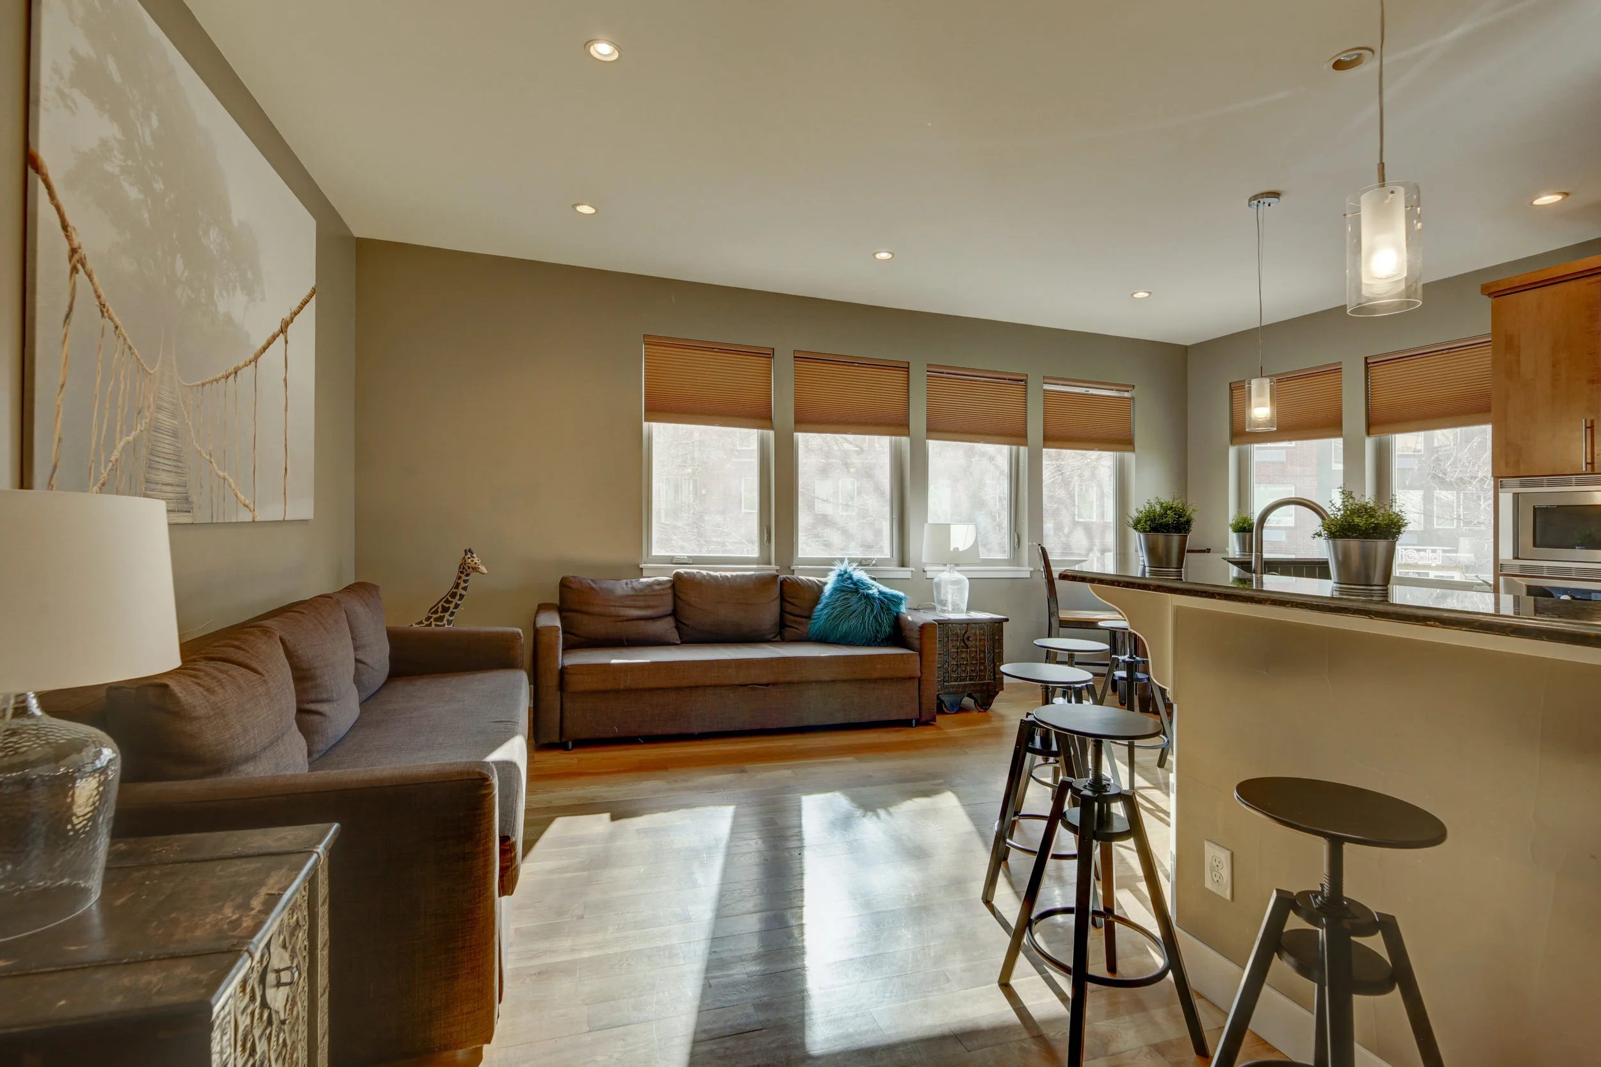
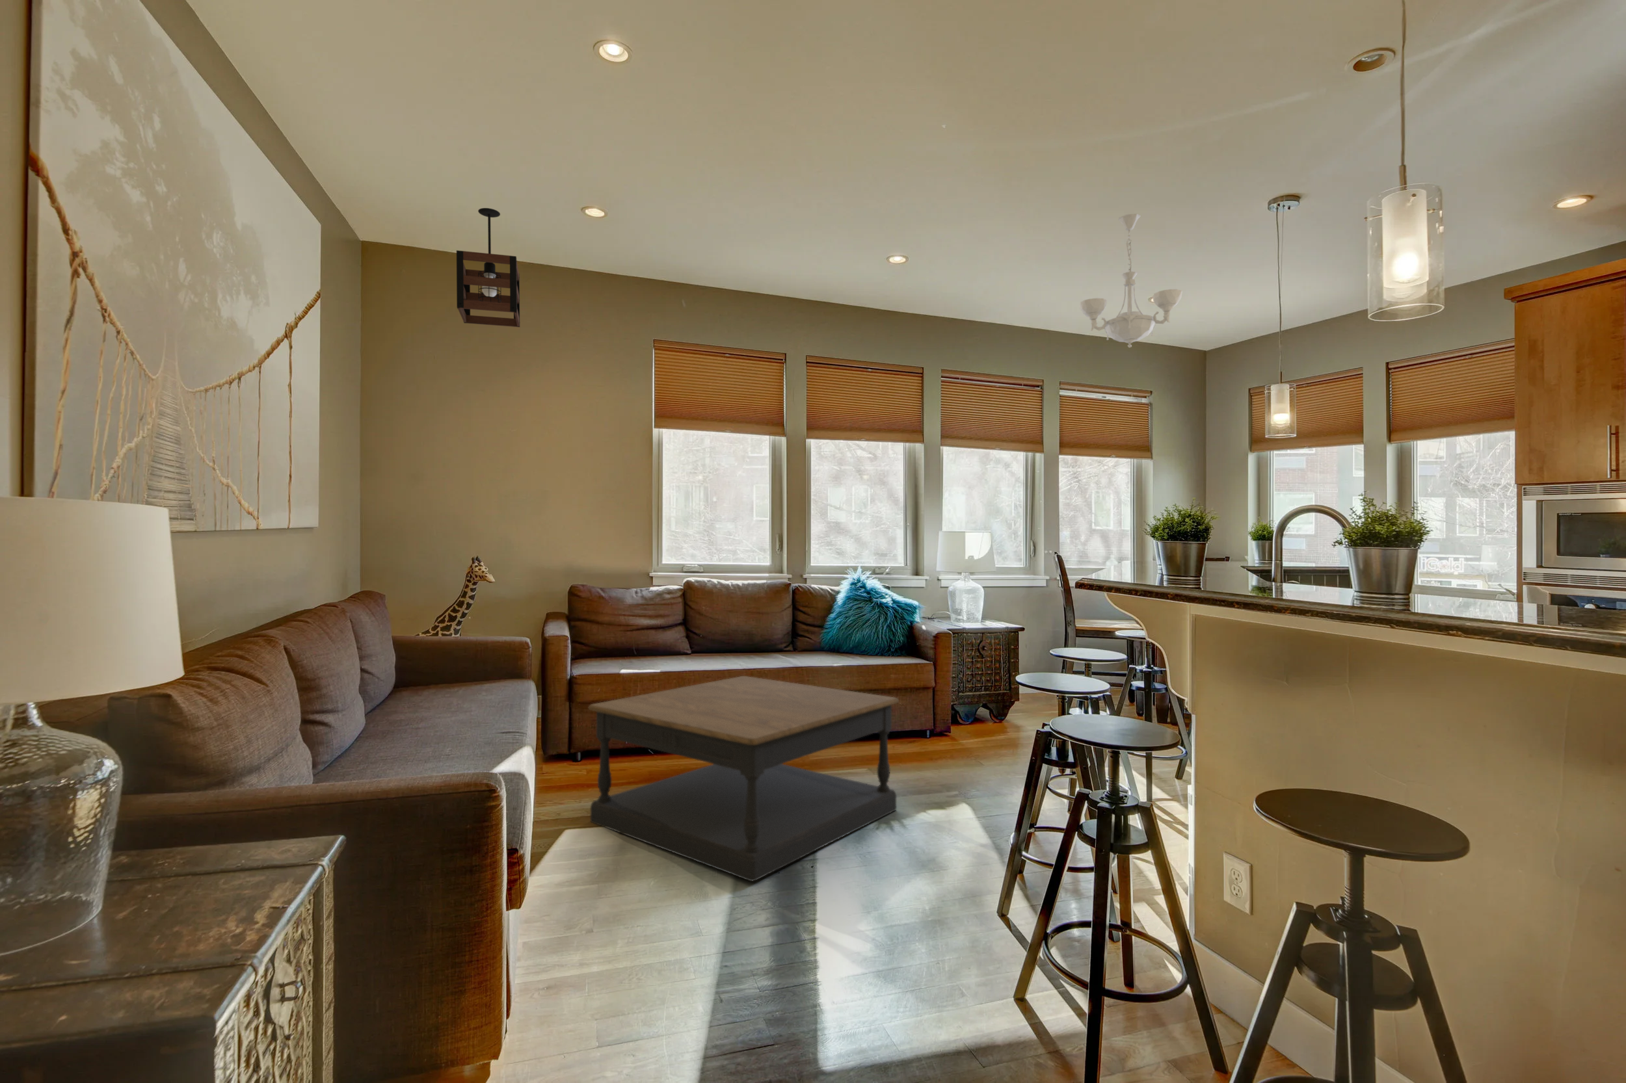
+ pendant light [456,208,520,328]
+ chandelier [1080,213,1182,348]
+ coffee table [588,676,899,882]
